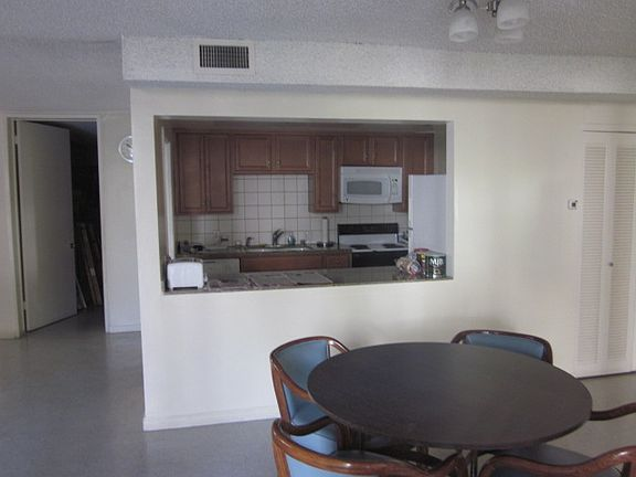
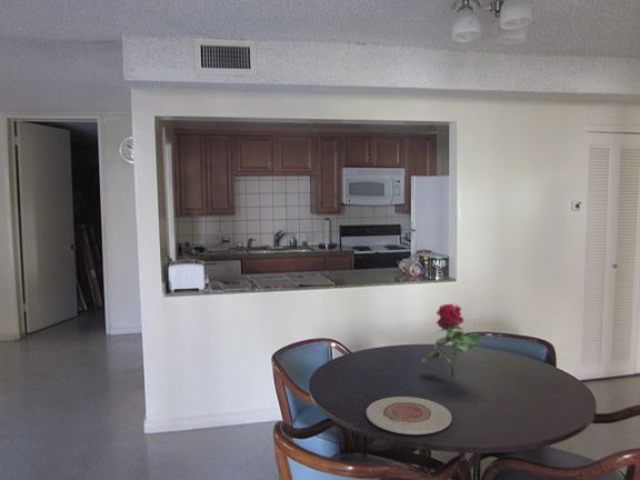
+ flower [420,303,482,379]
+ plate [366,396,452,436]
